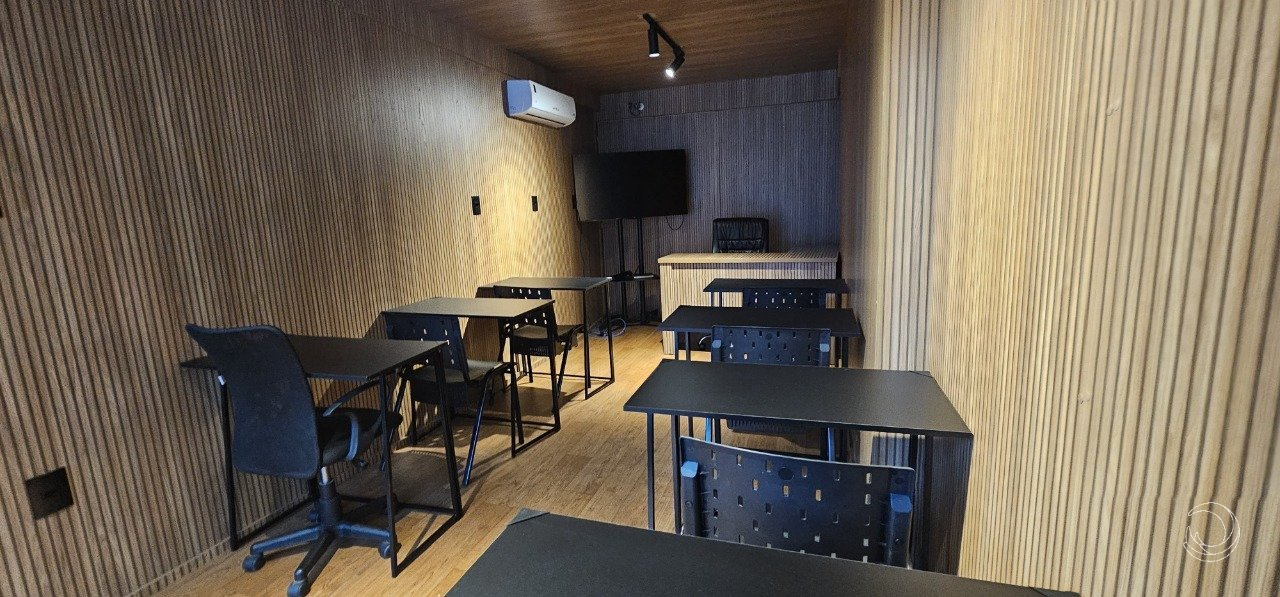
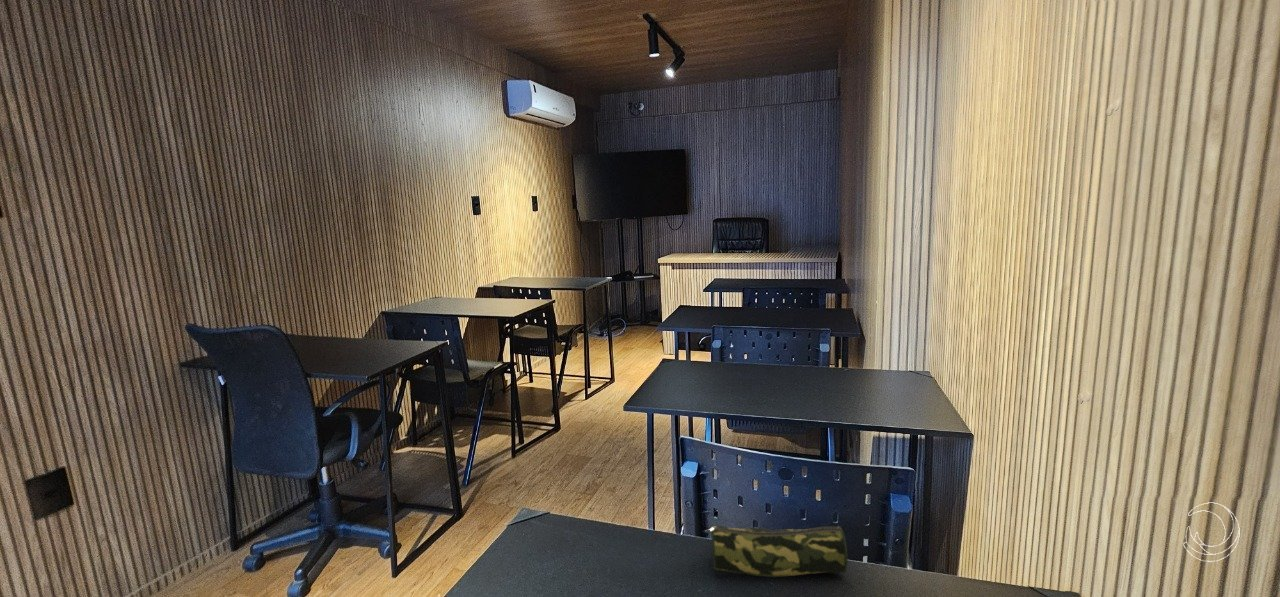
+ pencil case [704,524,849,578]
